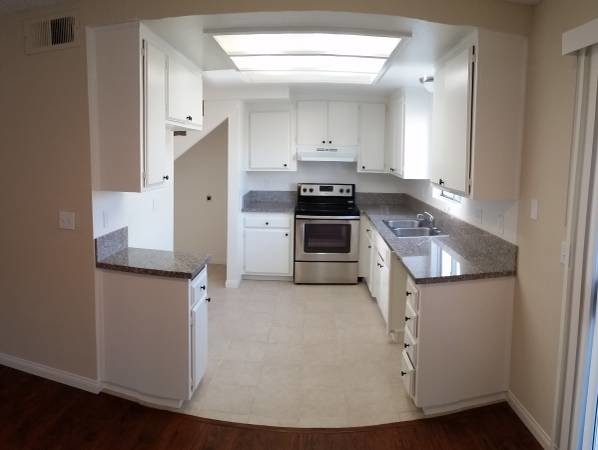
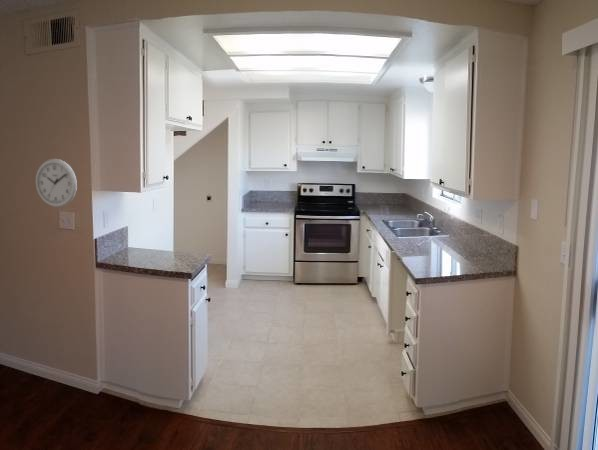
+ wall clock [35,158,78,208]
